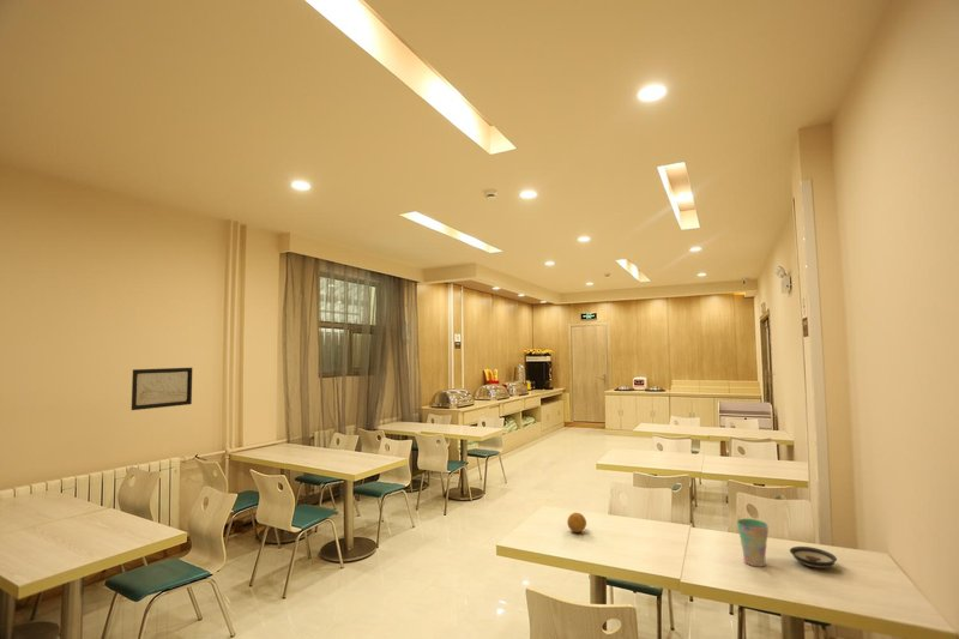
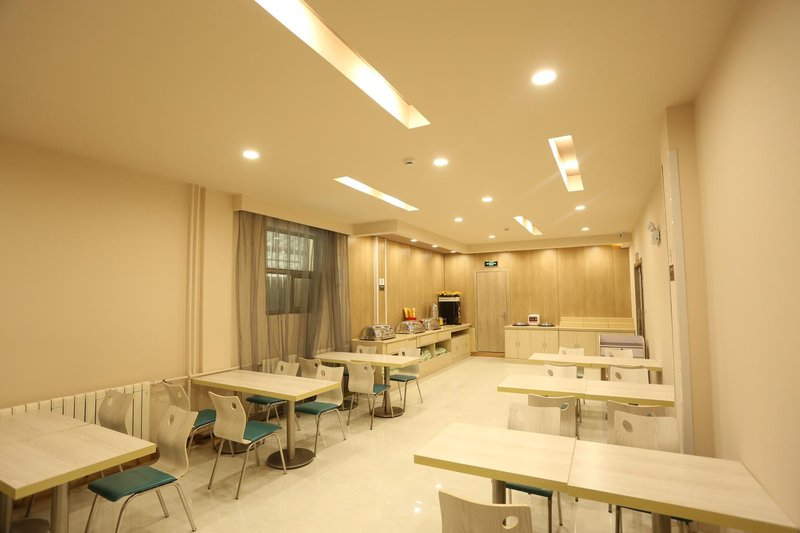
- wall art [131,367,193,411]
- fruit [566,512,587,533]
- cup [736,518,770,568]
- saucer [789,545,838,569]
